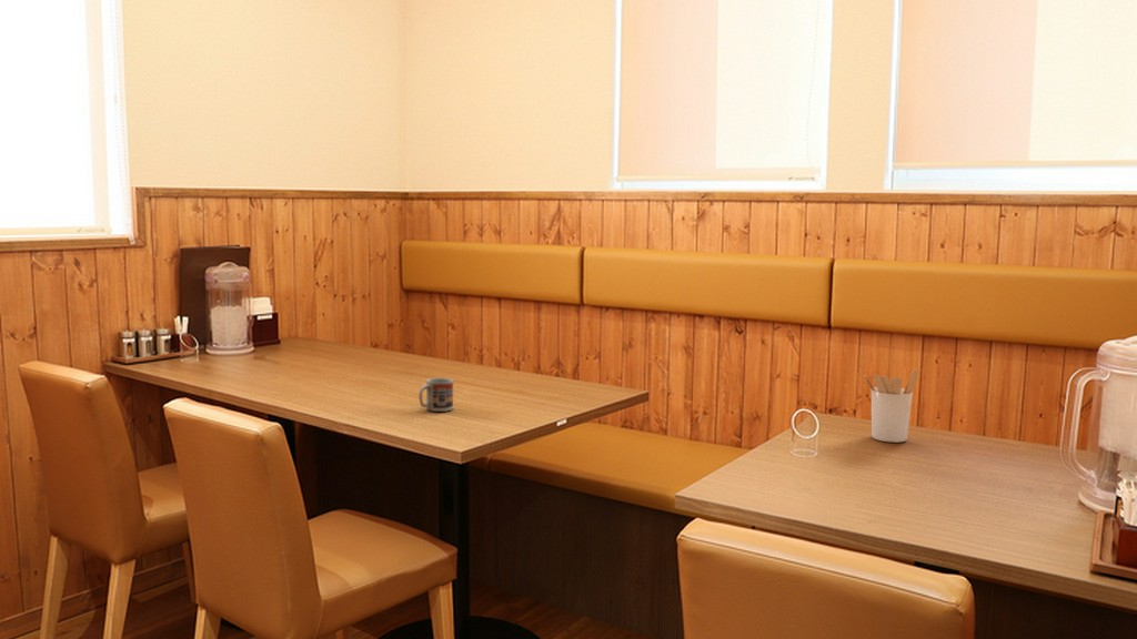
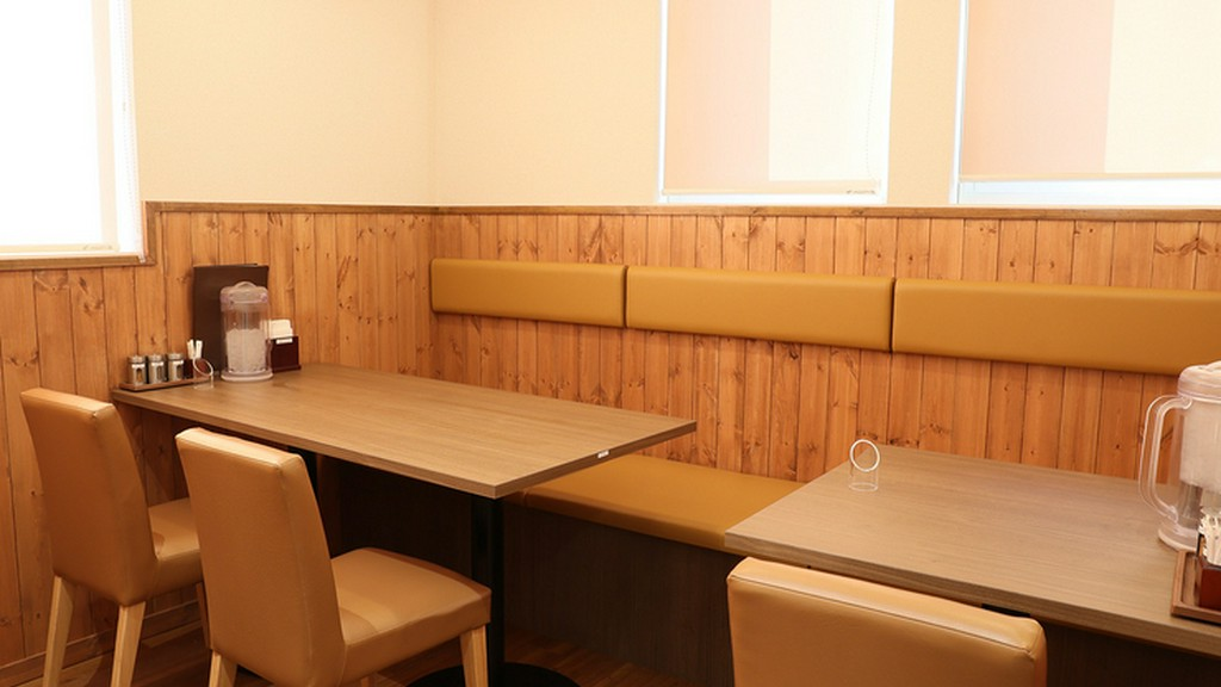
- utensil holder [863,368,919,444]
- cup [417,377,455,413]
